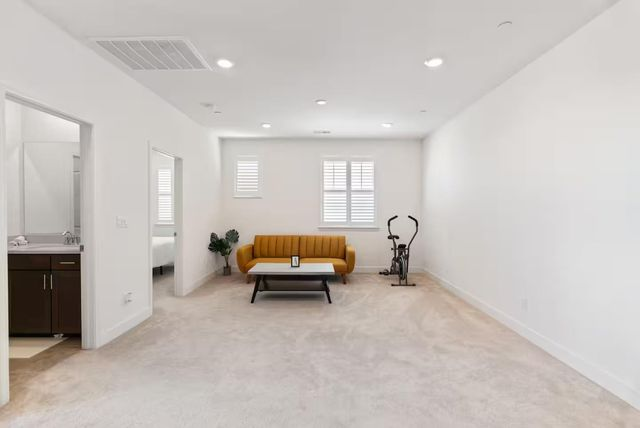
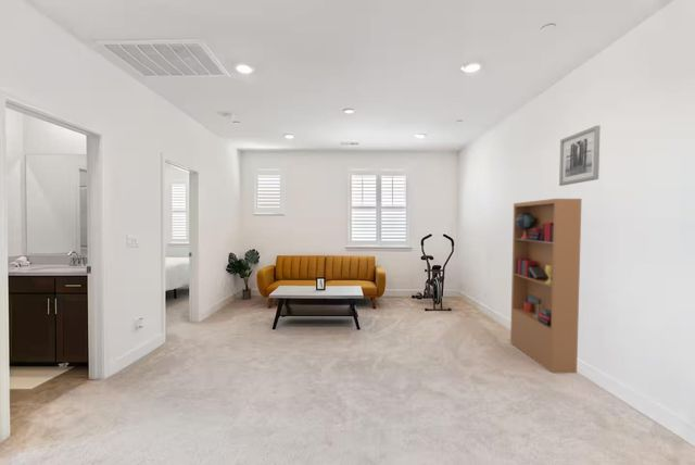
+ wall art [558,124,602,187]
+ bookcase [509,198,582,374]
